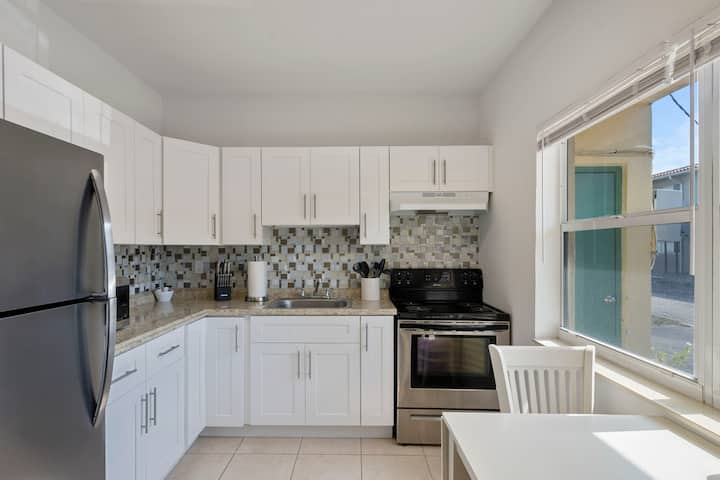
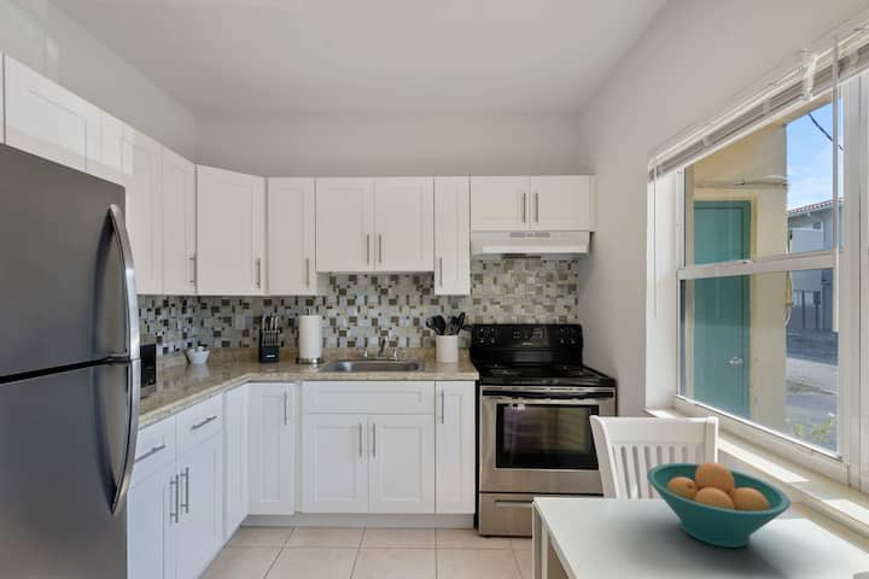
+ fruit bowl [646,461,792,549]
